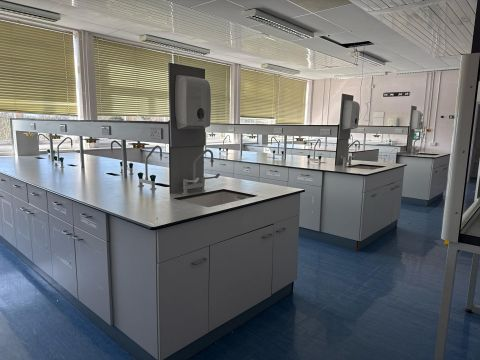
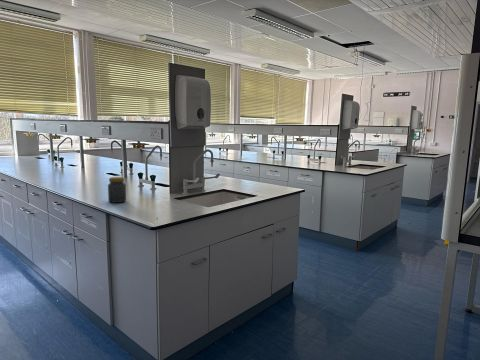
+ jar [107,176,127,204]
